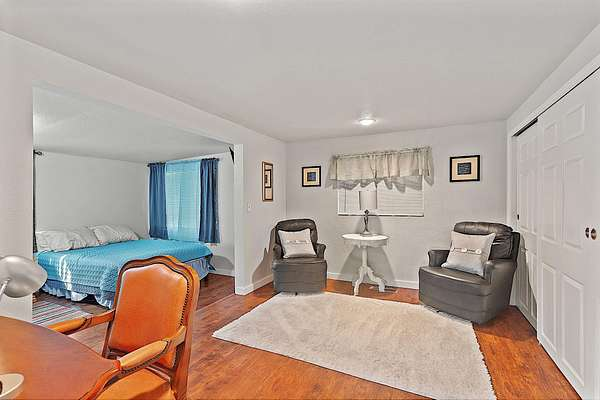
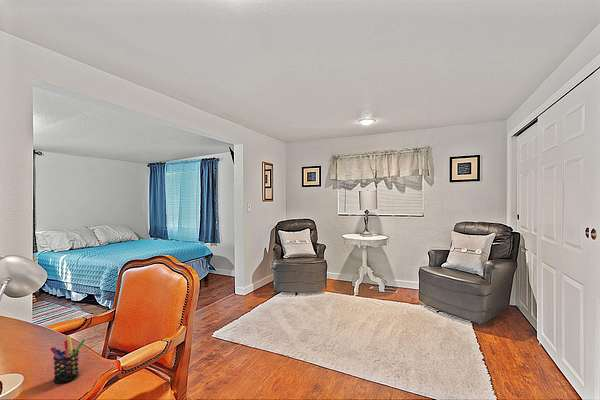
+ pen holder [50,335,86,385]
